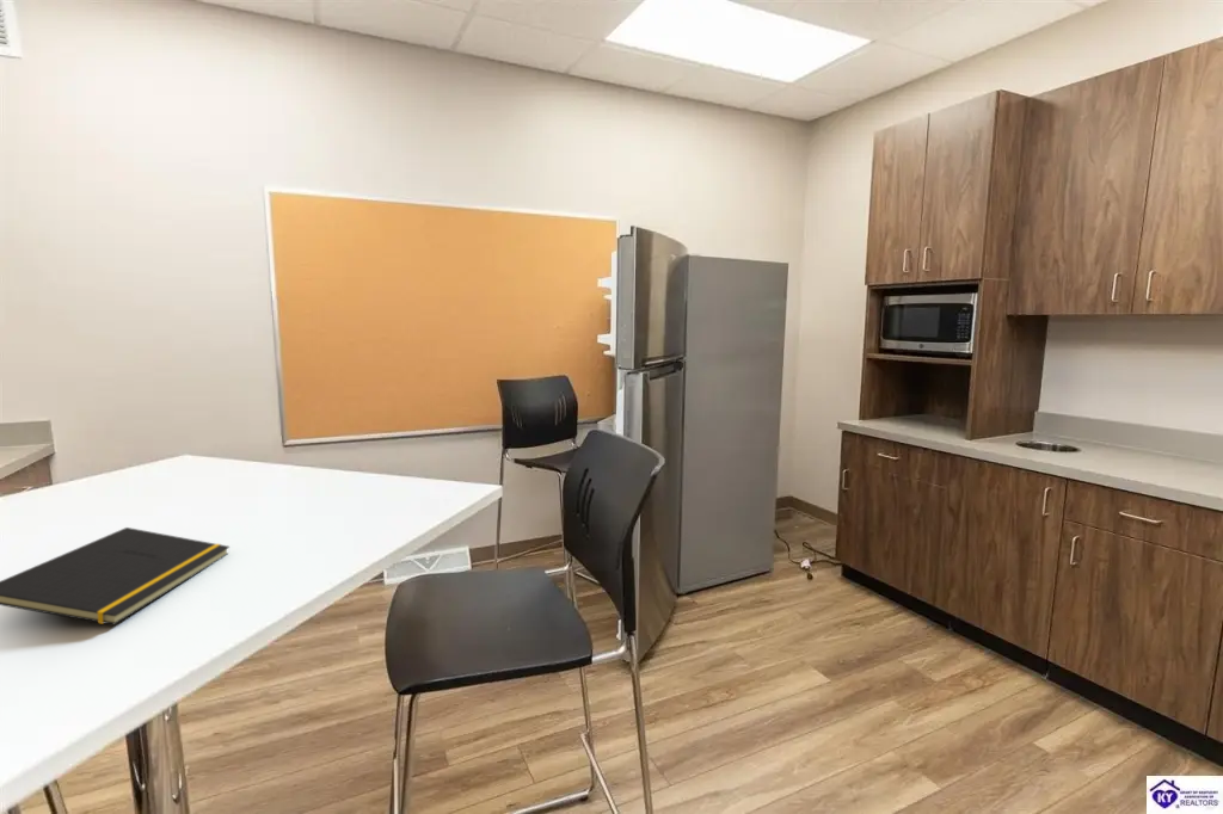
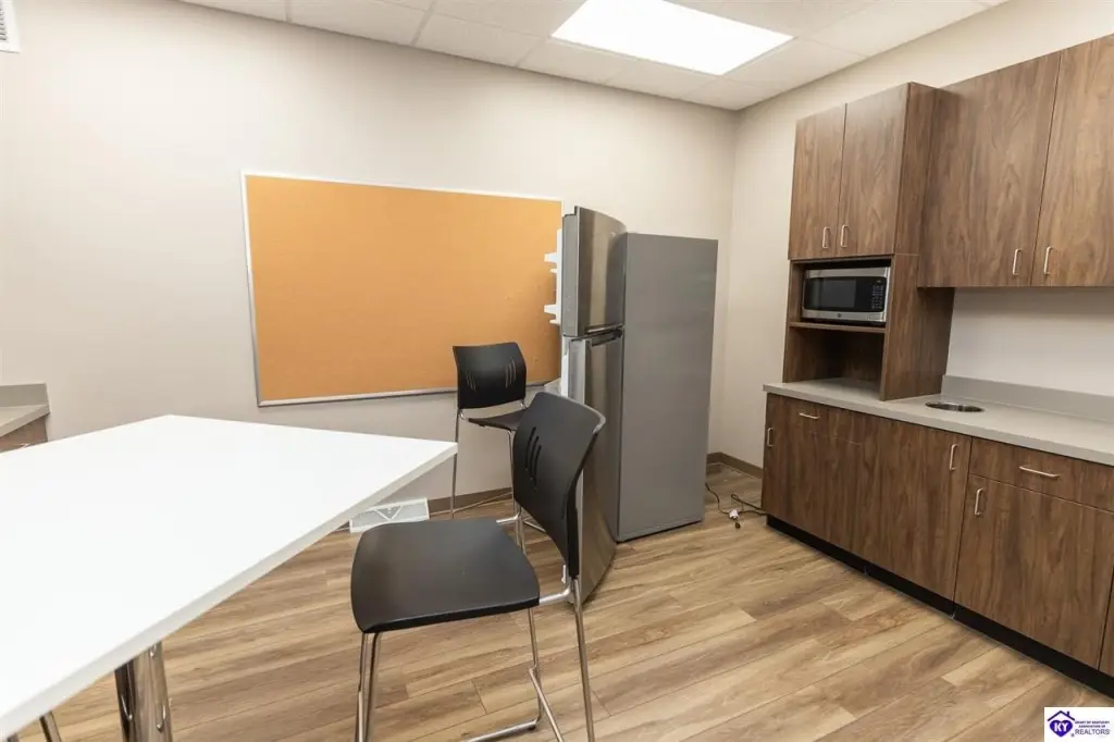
- notepad [0,526,231,627]
